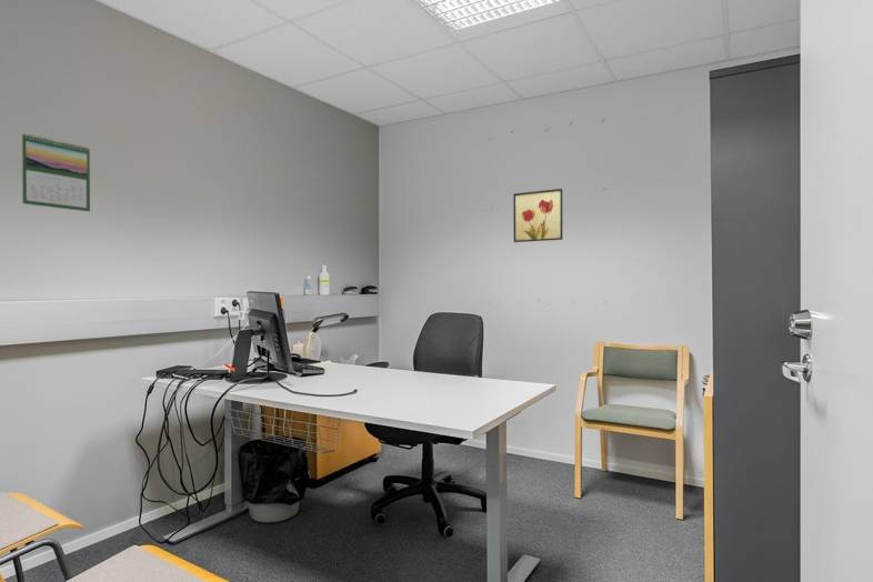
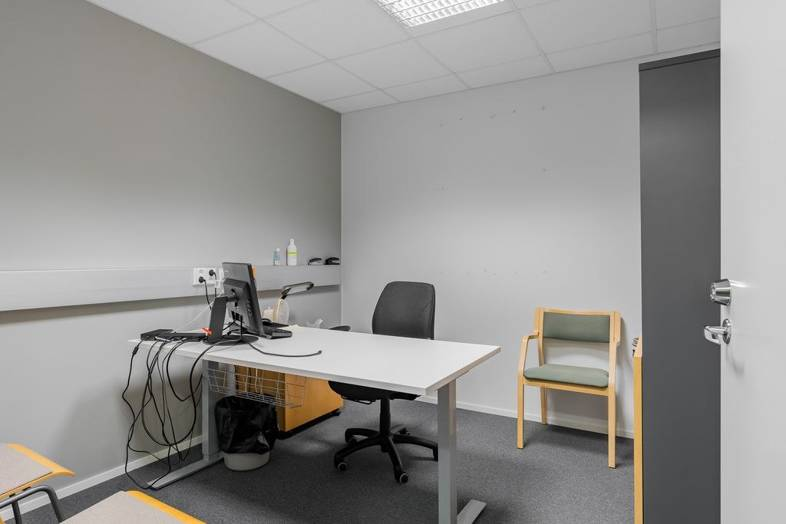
- wall art [512,188,563,243]
- calendar [21,132,91,212]
